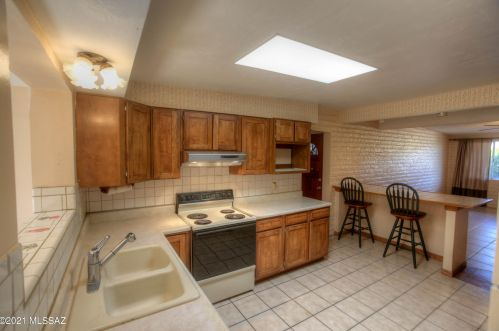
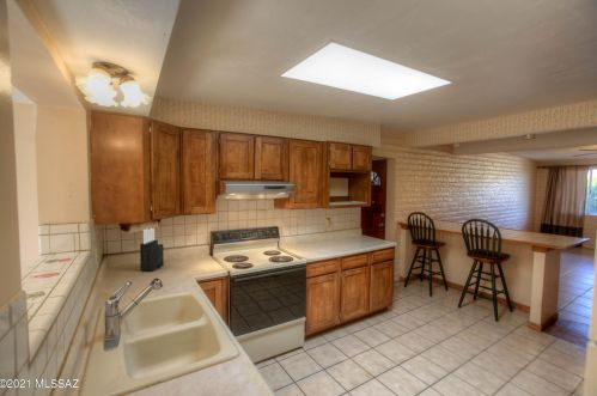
+ knife block [139,227,165,273]
